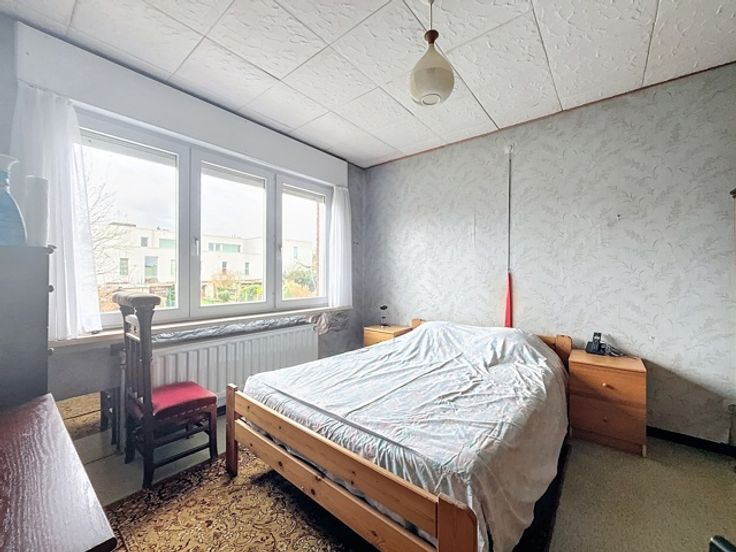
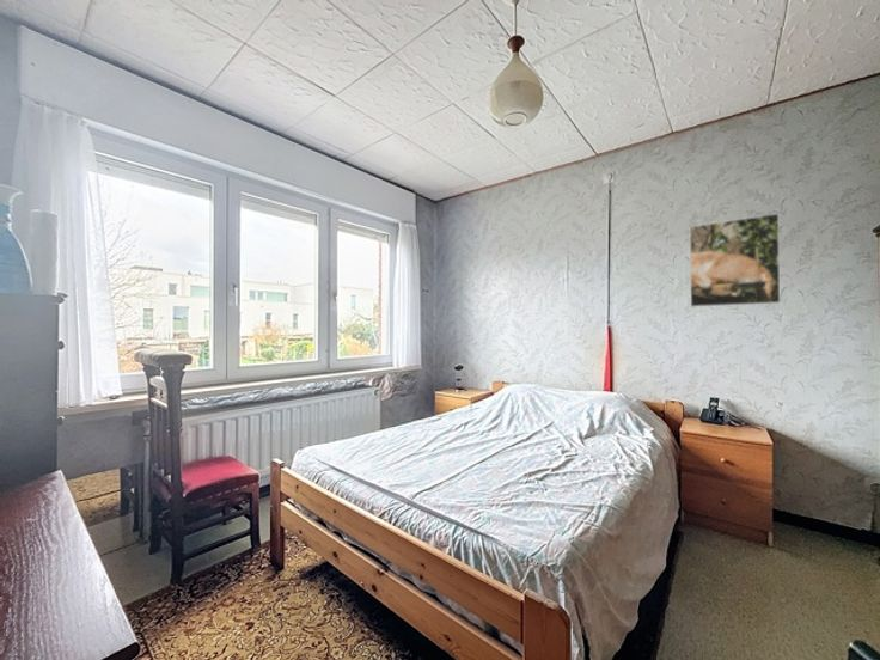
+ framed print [689,212,782,308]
